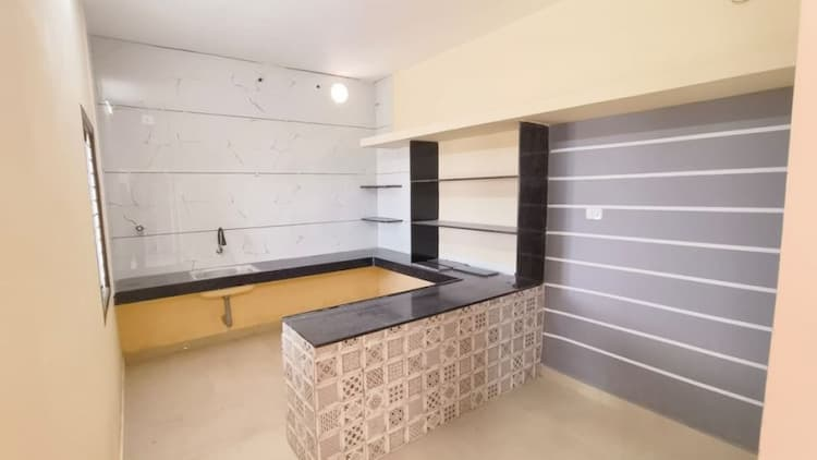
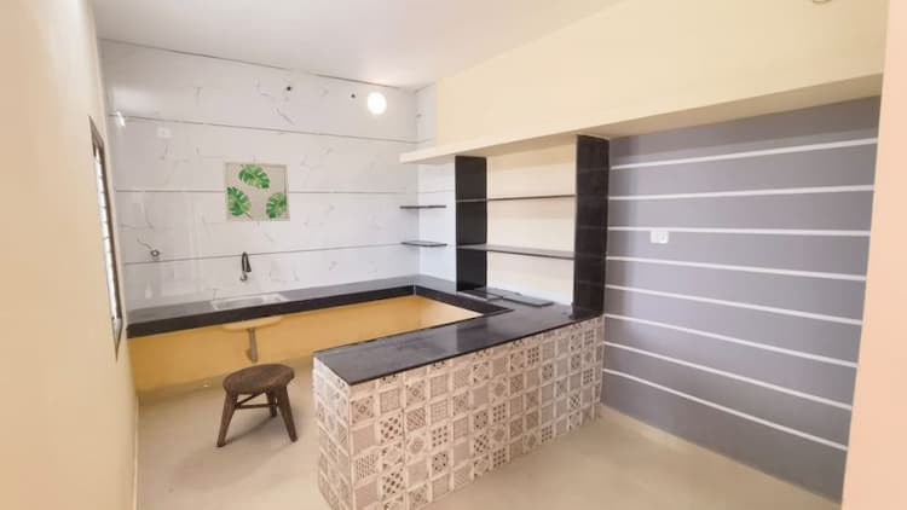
+ stool [215,363,299,448]
+ wall art [221,160,291,222]
